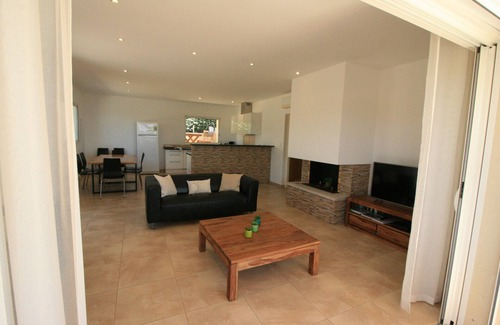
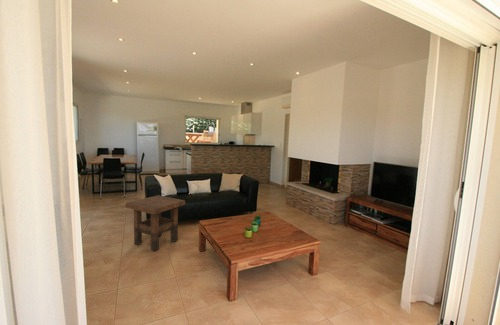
+ side table [124,194,186,252]
